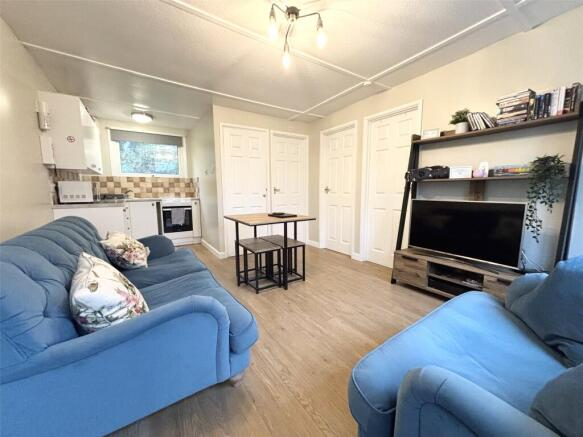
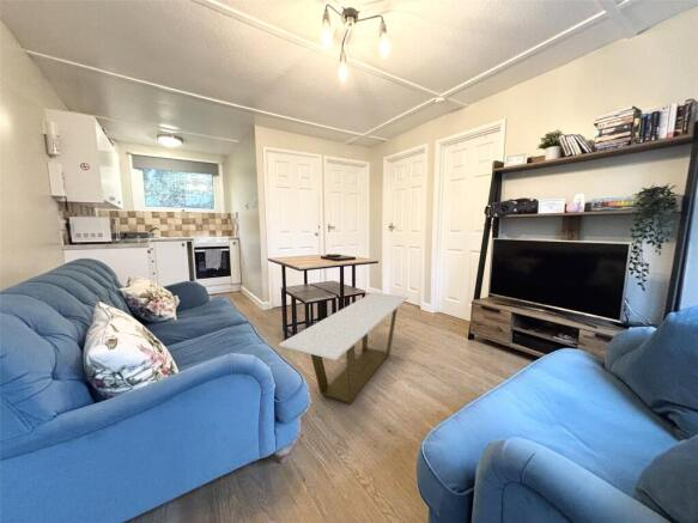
+ coffee table [278,292,409,406]
